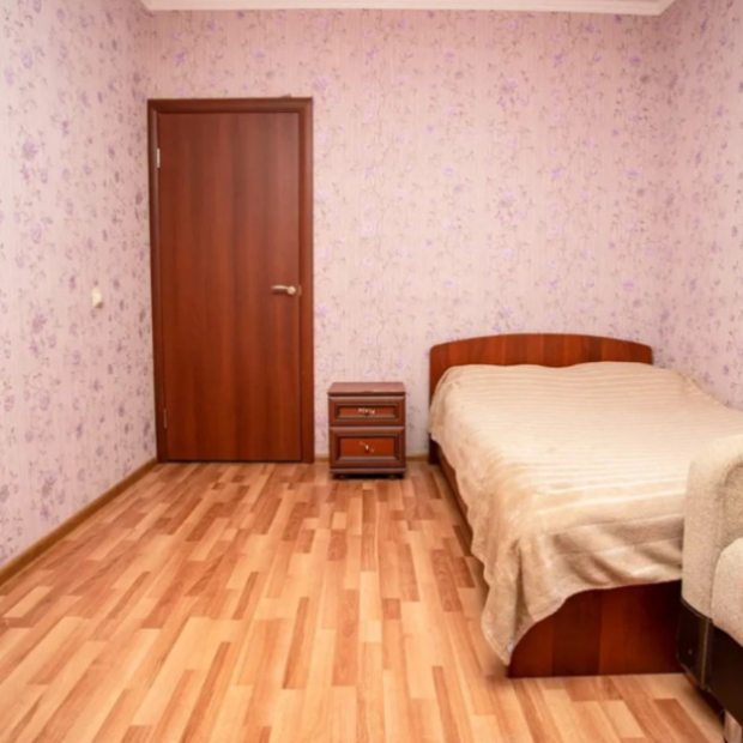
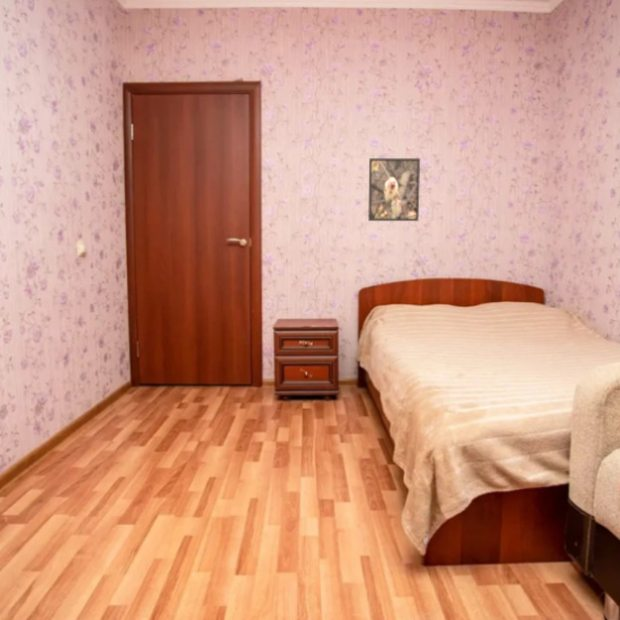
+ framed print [367,157,421,222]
